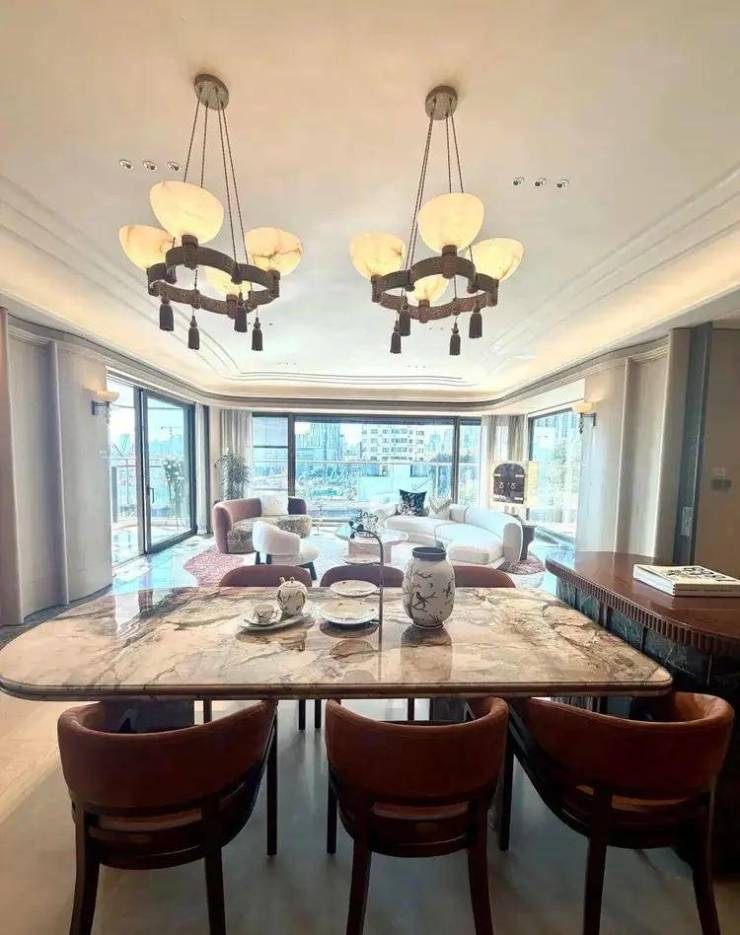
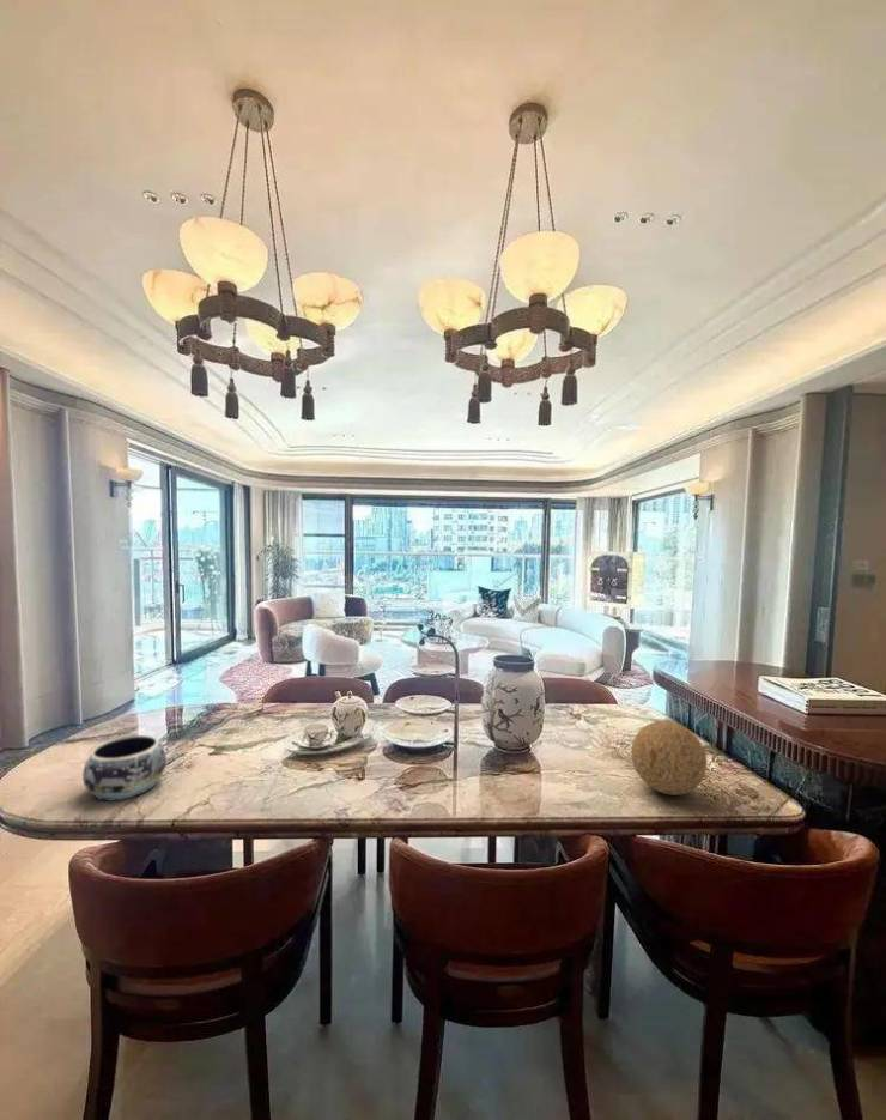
+ decorative bowl [81,734,168,803]
+ decorative ball [630,720,708,797]
